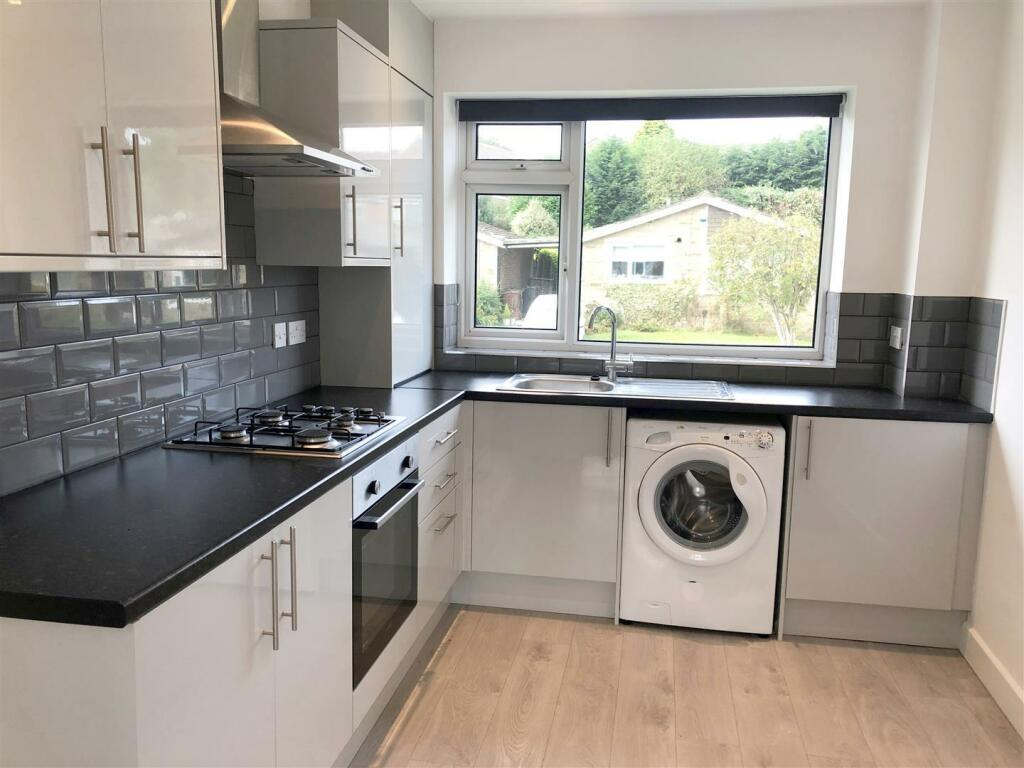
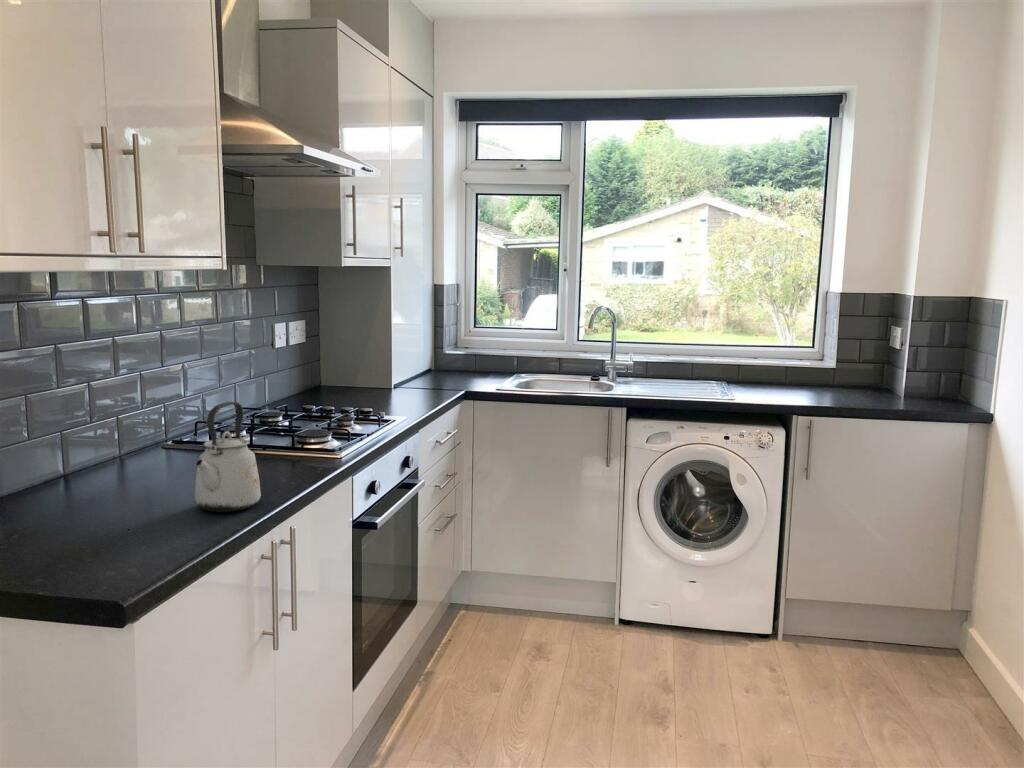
+ kettle [194,401,262,513]
